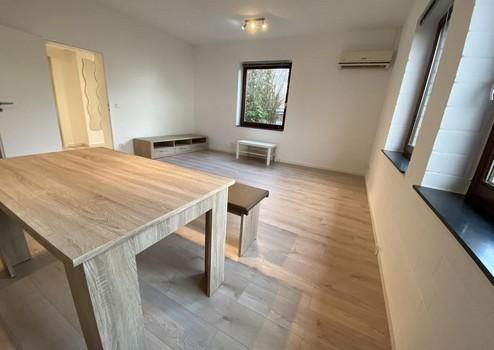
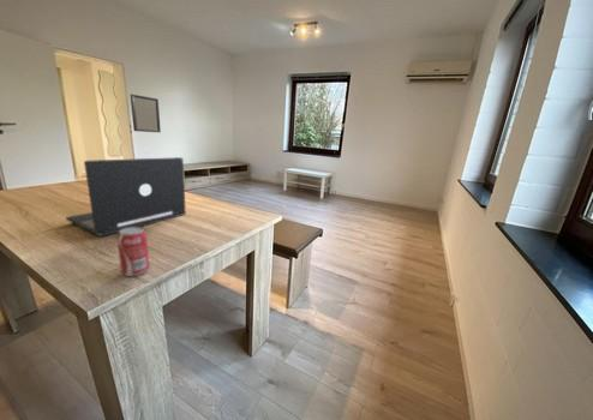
+ home mirror [130,94,162,133]
+ laptop [65,156,187,238]
+ beverage can [115,227,151,277]
